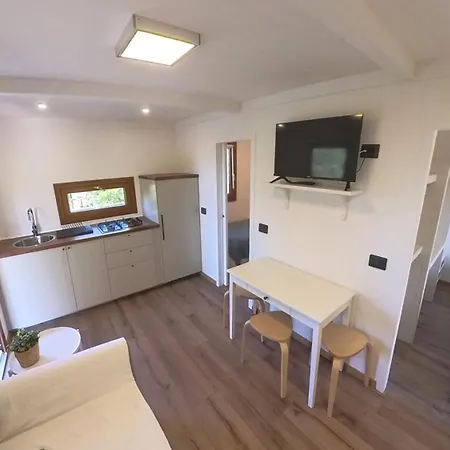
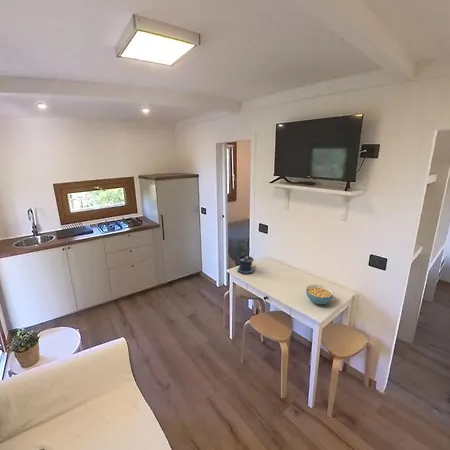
+ potted plant [236,239,256,275]
+ cereal bowl [305,283,334,305]
